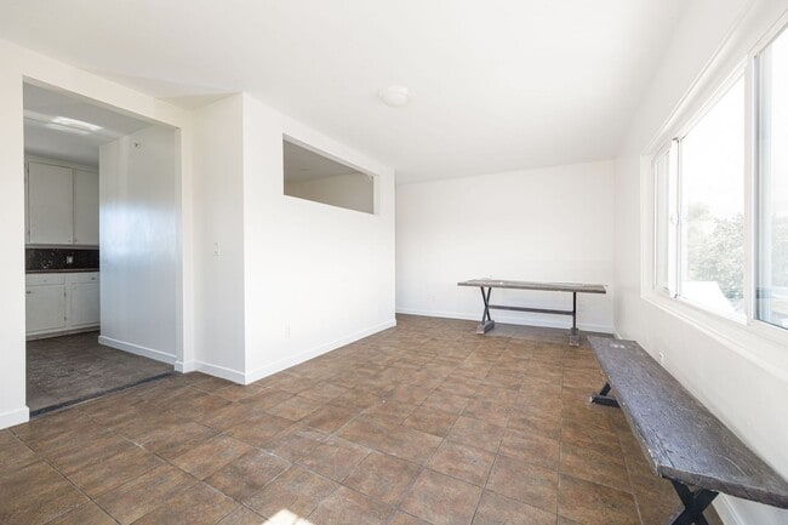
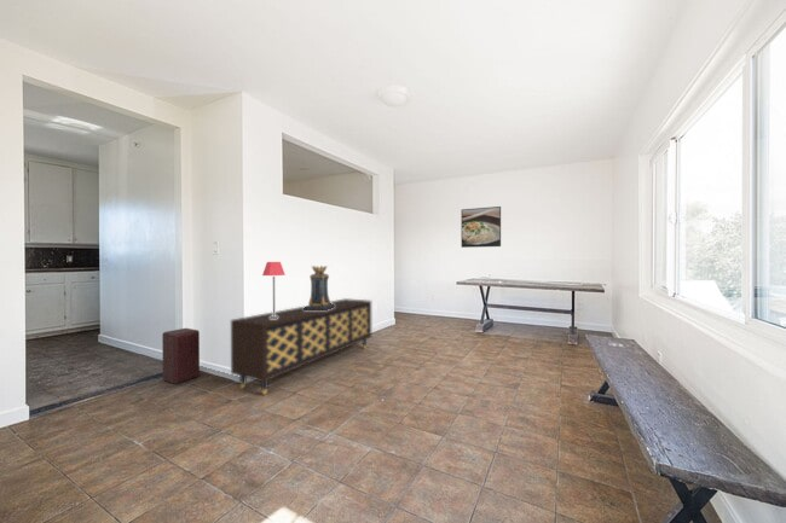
+ pedestal [304,265,335,310]
+ sideboard [230,297,372,396]
+ table lamp [261,261,287,319]
+ wooden block [161,327,201,385]
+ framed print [460,205,502,249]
